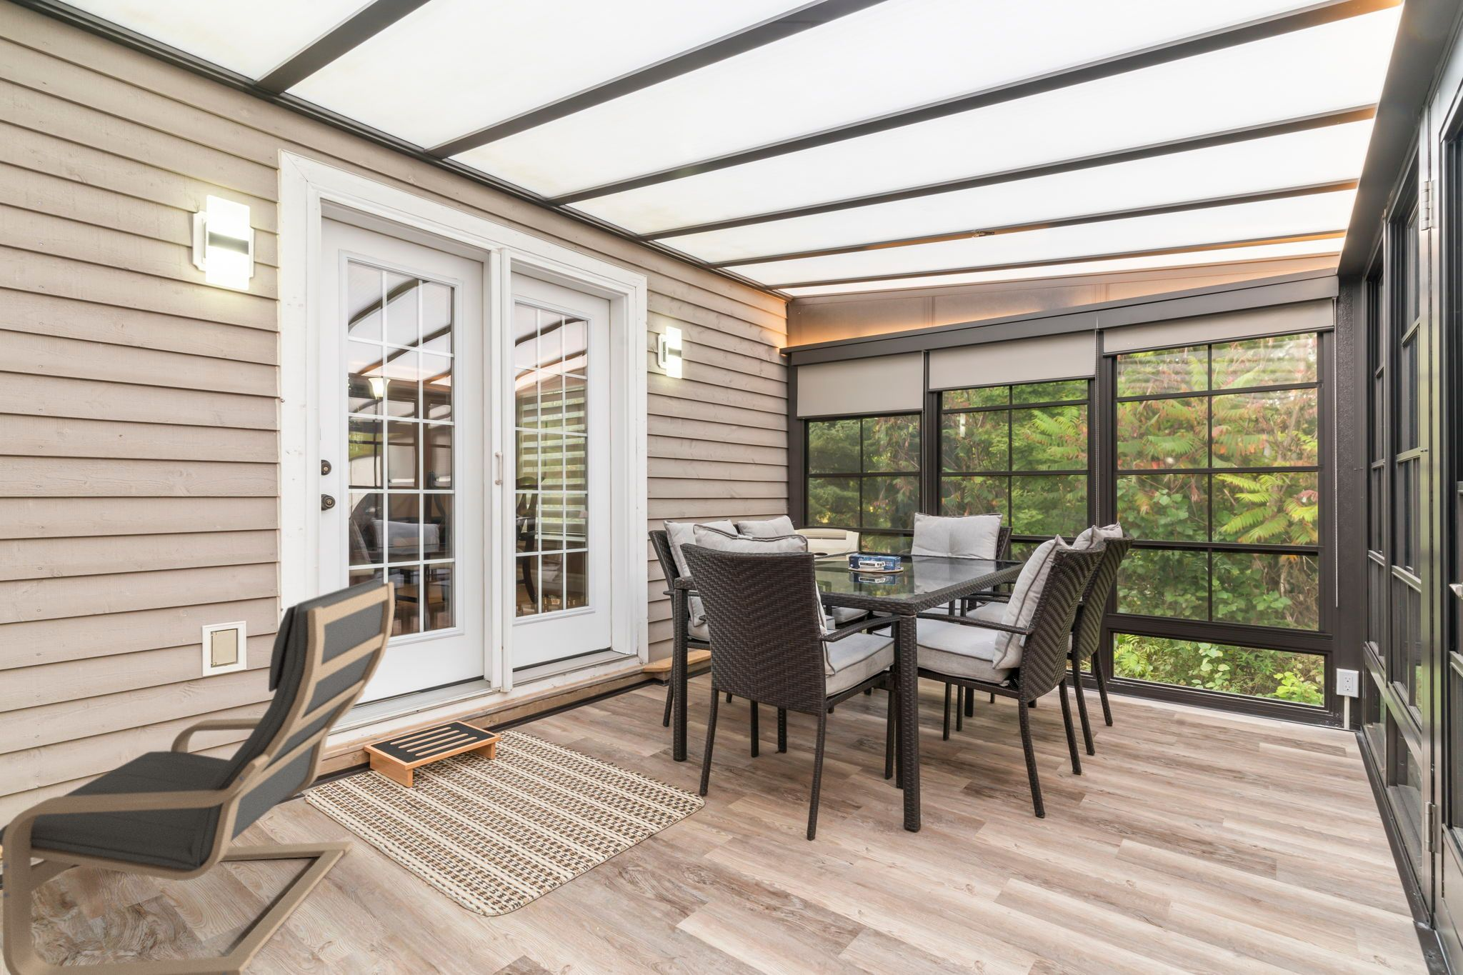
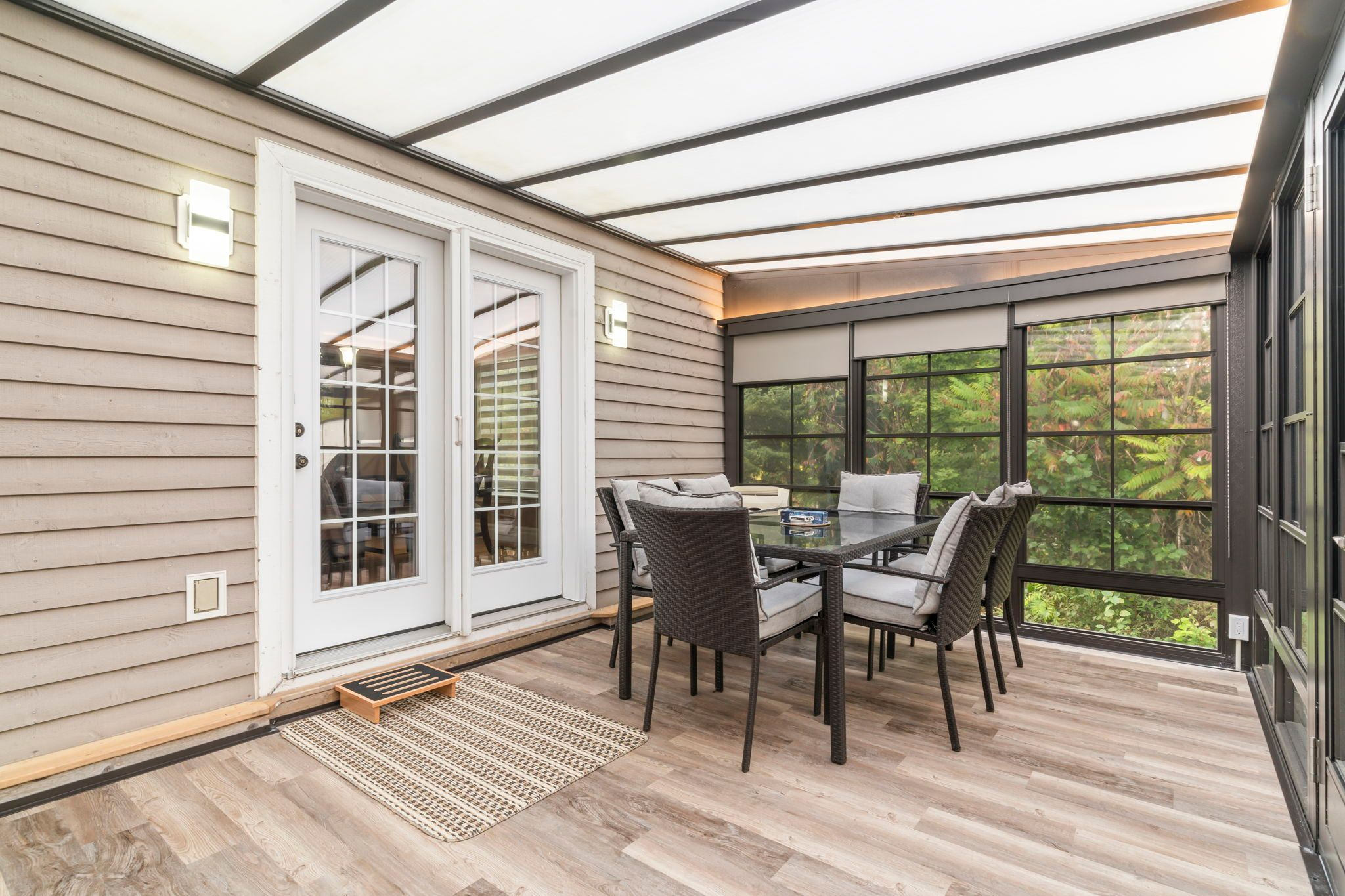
- lounge chair [0,578,396,975]
